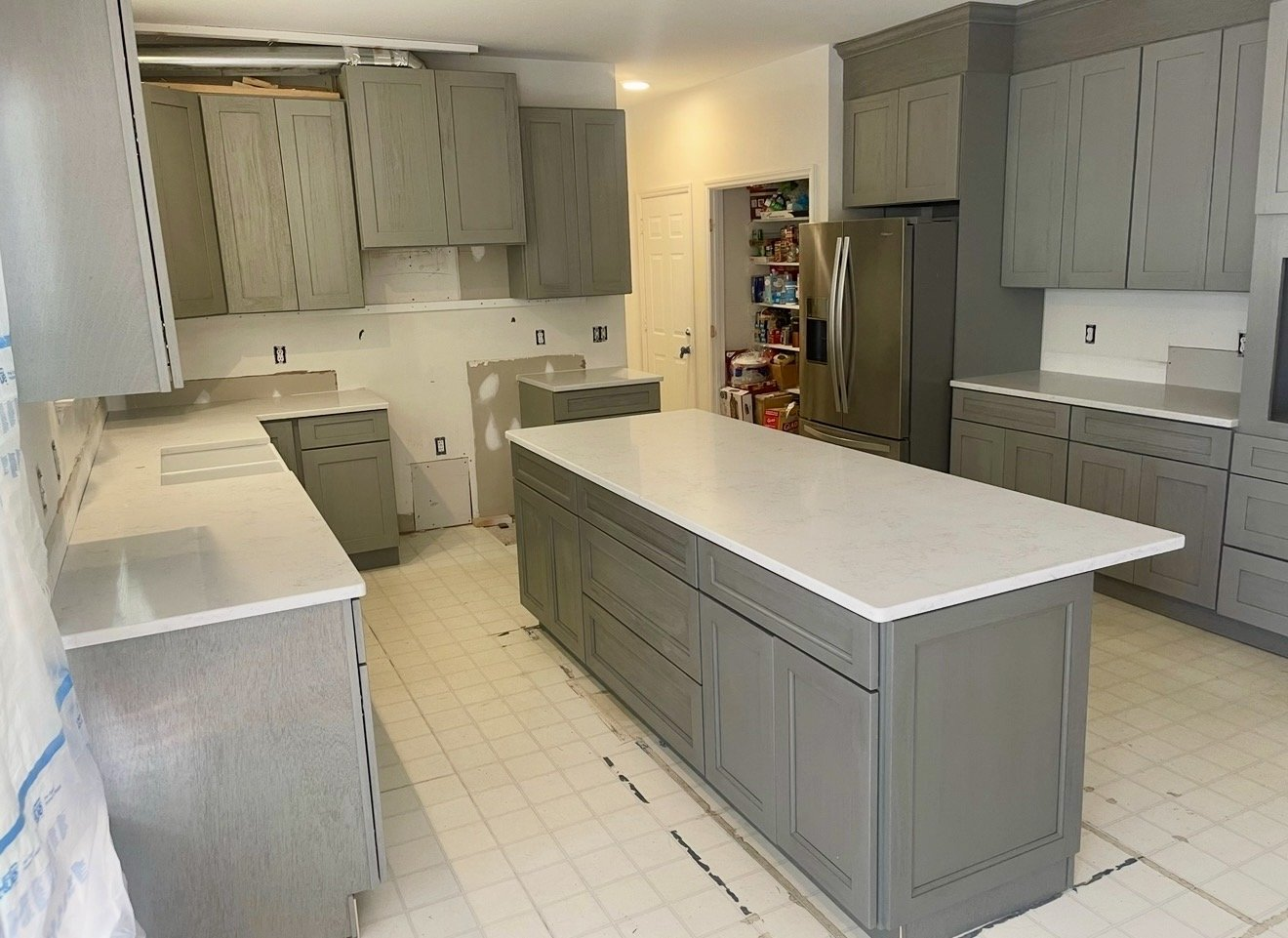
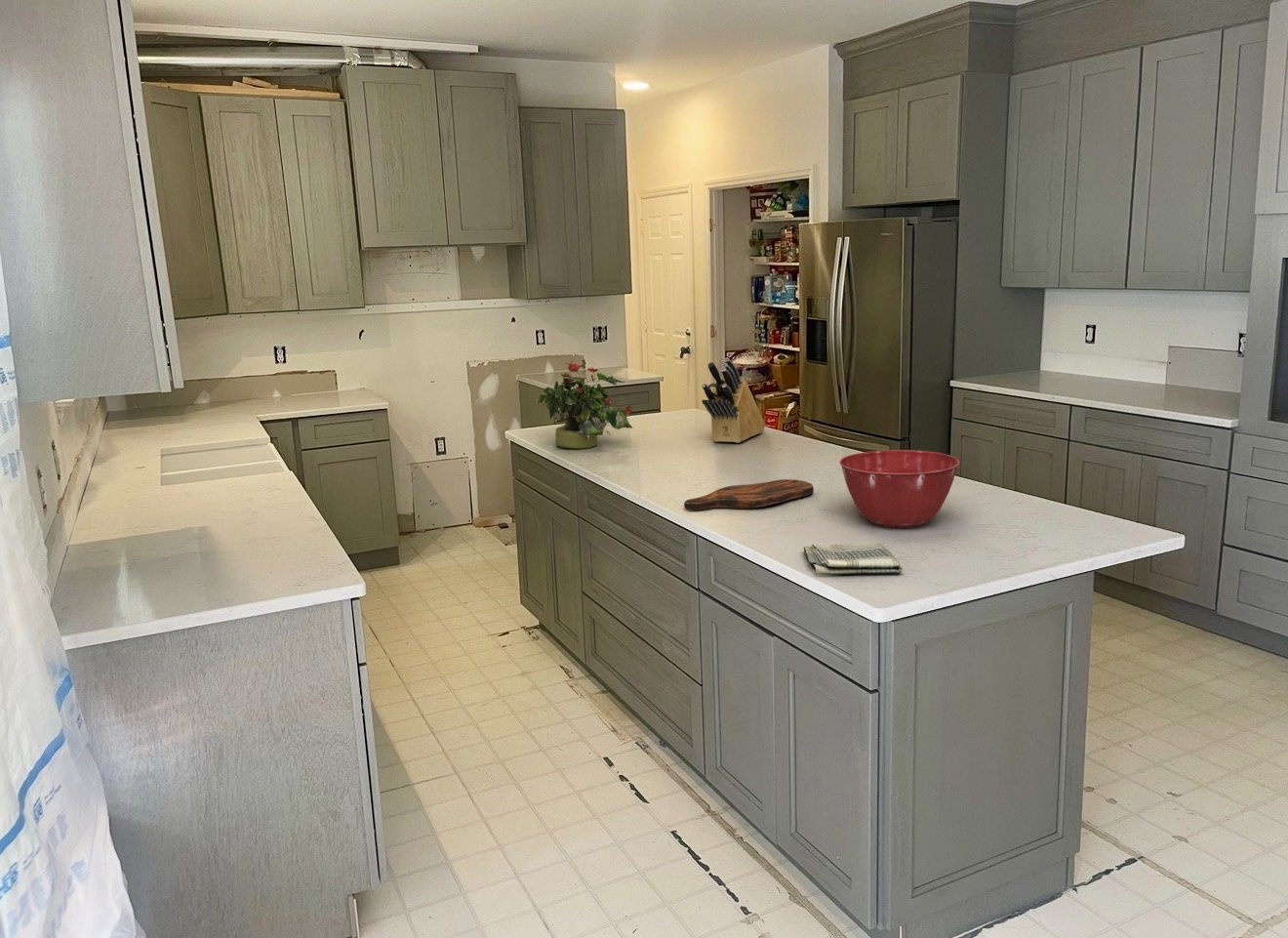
+ cutting board [683,478,815,511]
+ knife block [701,357,766,444]
+ potted plant [534,359,634,449]
+ mixing bowl [838,449,960,529]
+ dish towel [803,543,904,575]
